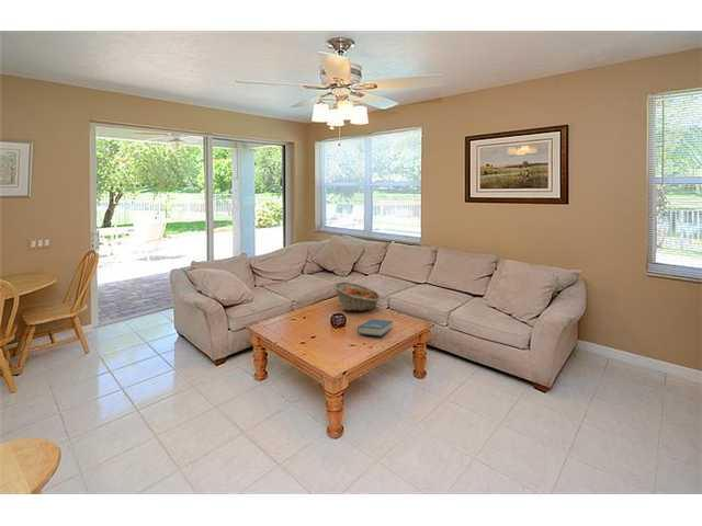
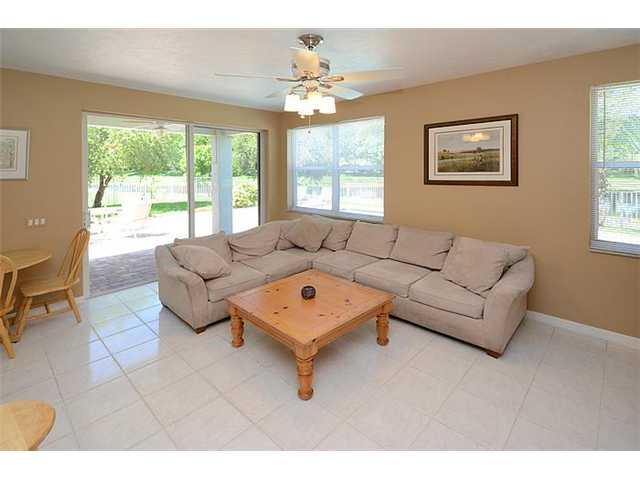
- fruit basket [332,281,382,312]
- book [356,318,394,338]
